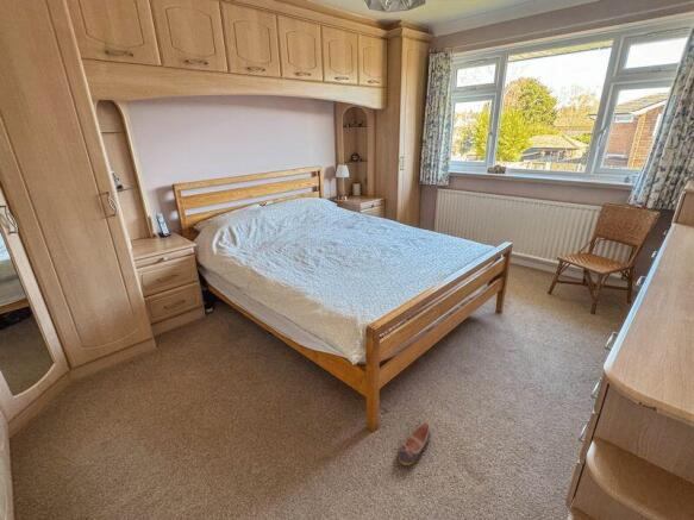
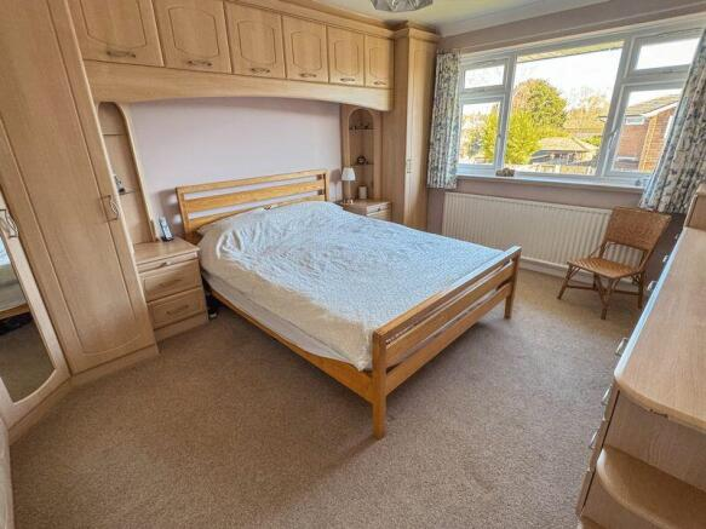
- shoe [396,421,432,466]
